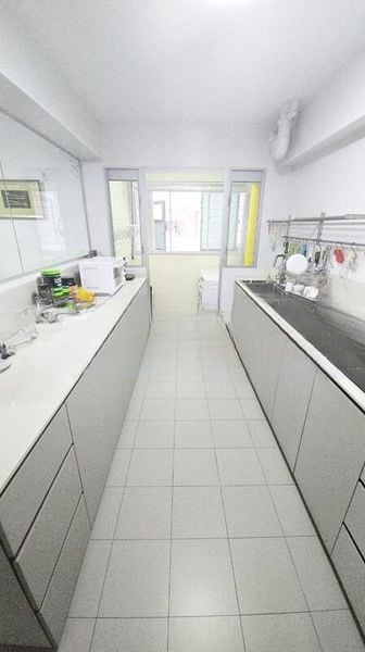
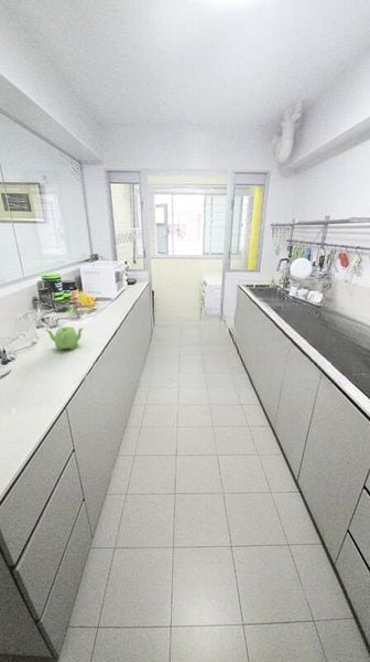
+ teapot [44,325,85,351]
